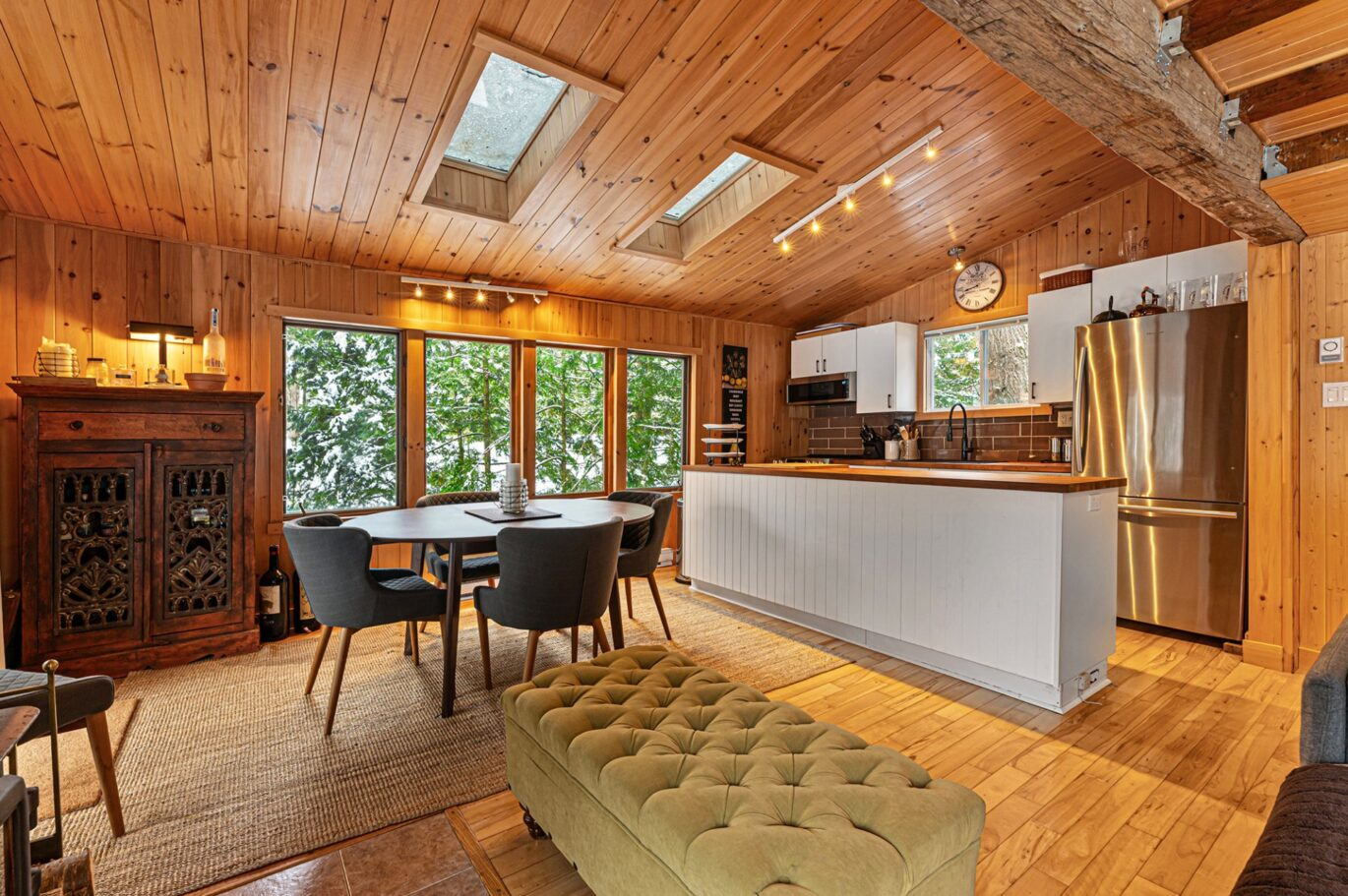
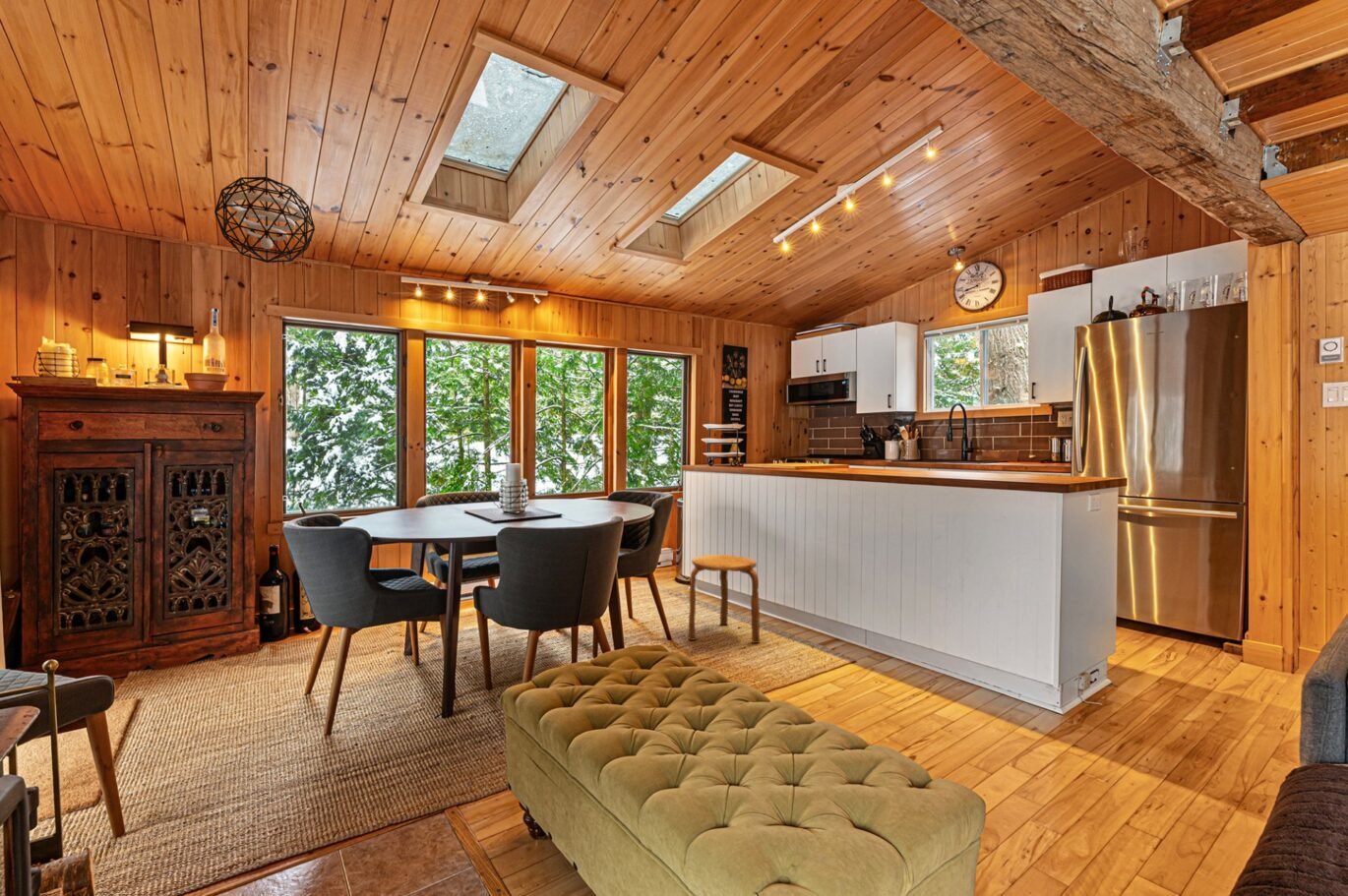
+ stool [688,554,761,644]
+ pendant light [214,155,316,264]
